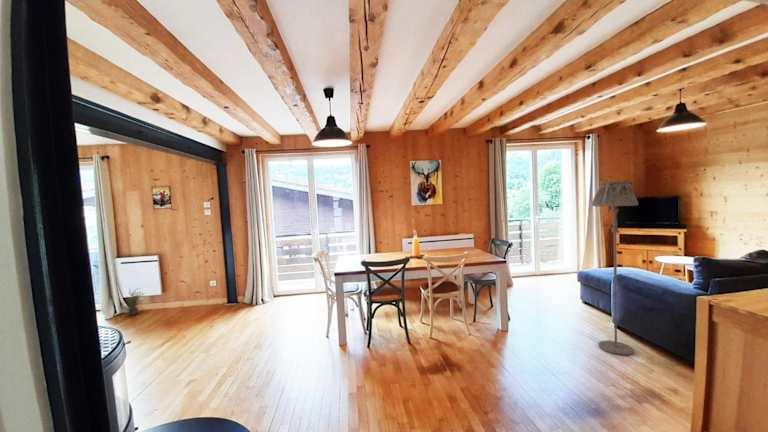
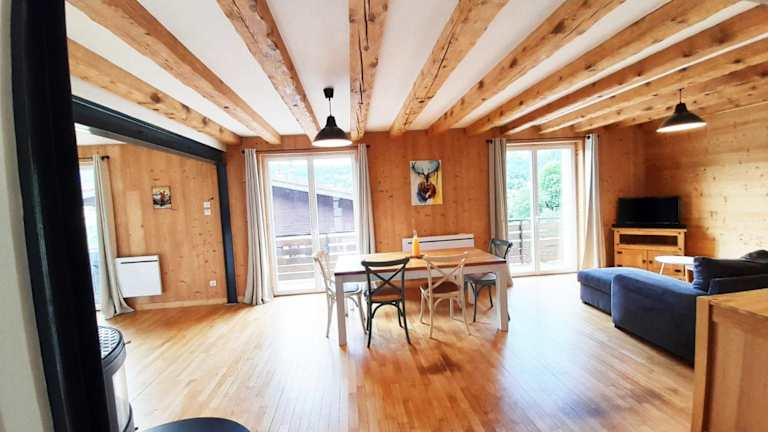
- floor lamp [591,180,639,356]
- potted plant [120,287,146,316]
